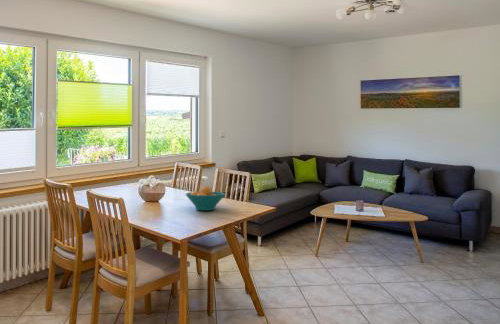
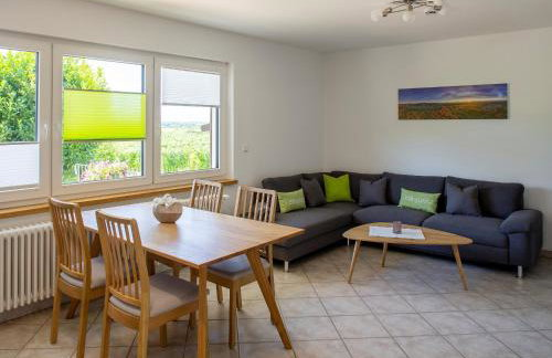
- fruit bowl [185,185,226,211]
